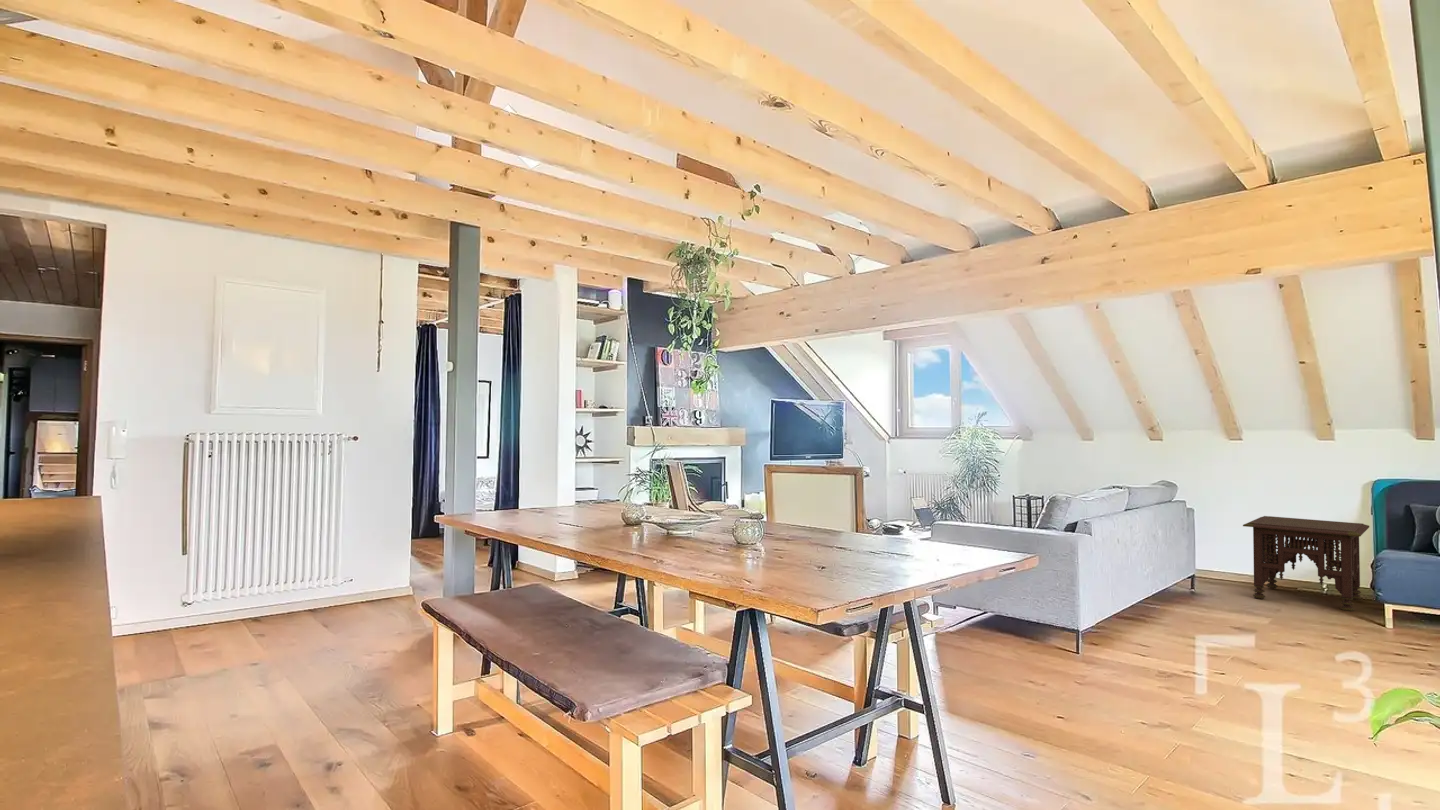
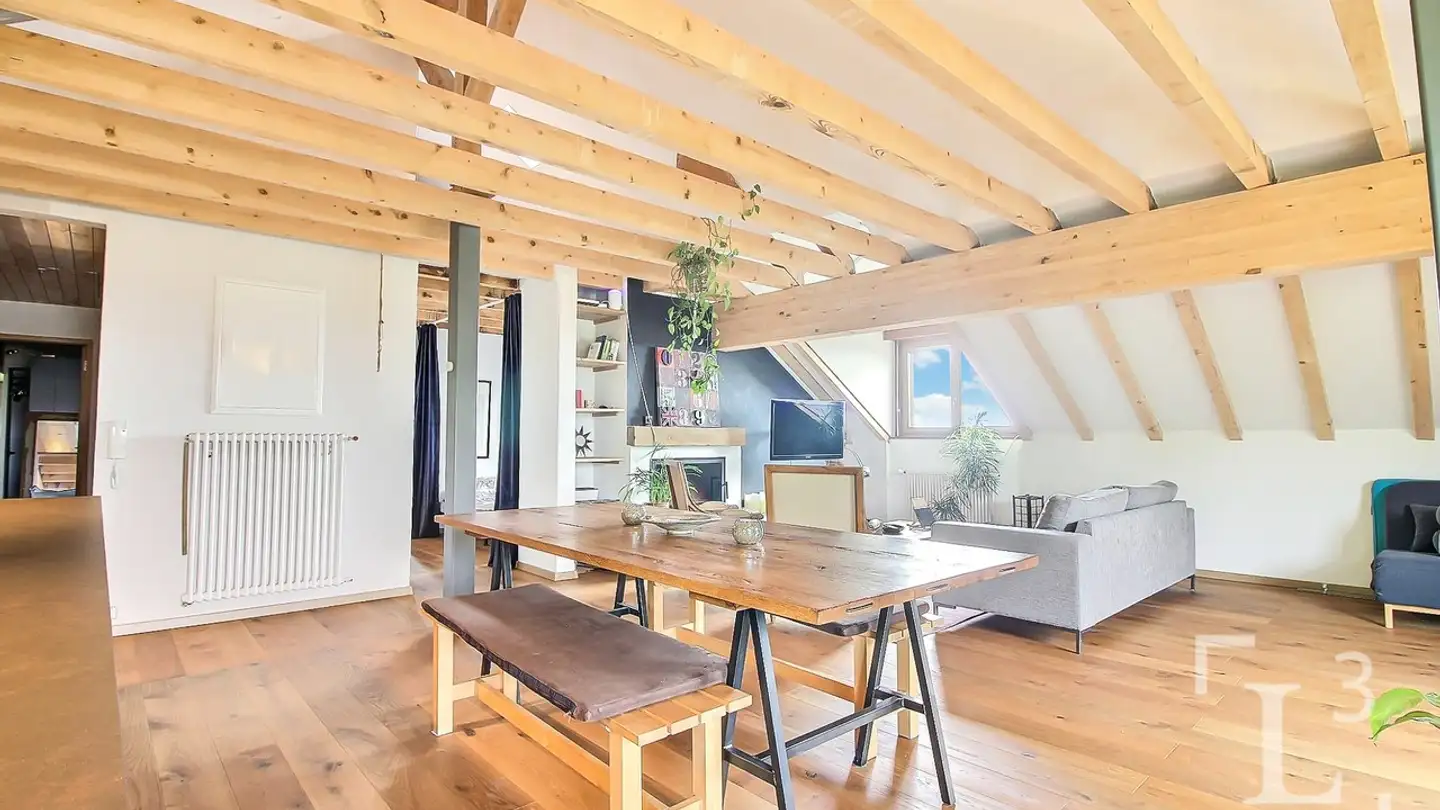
- side table [1242,515,1370,612]
